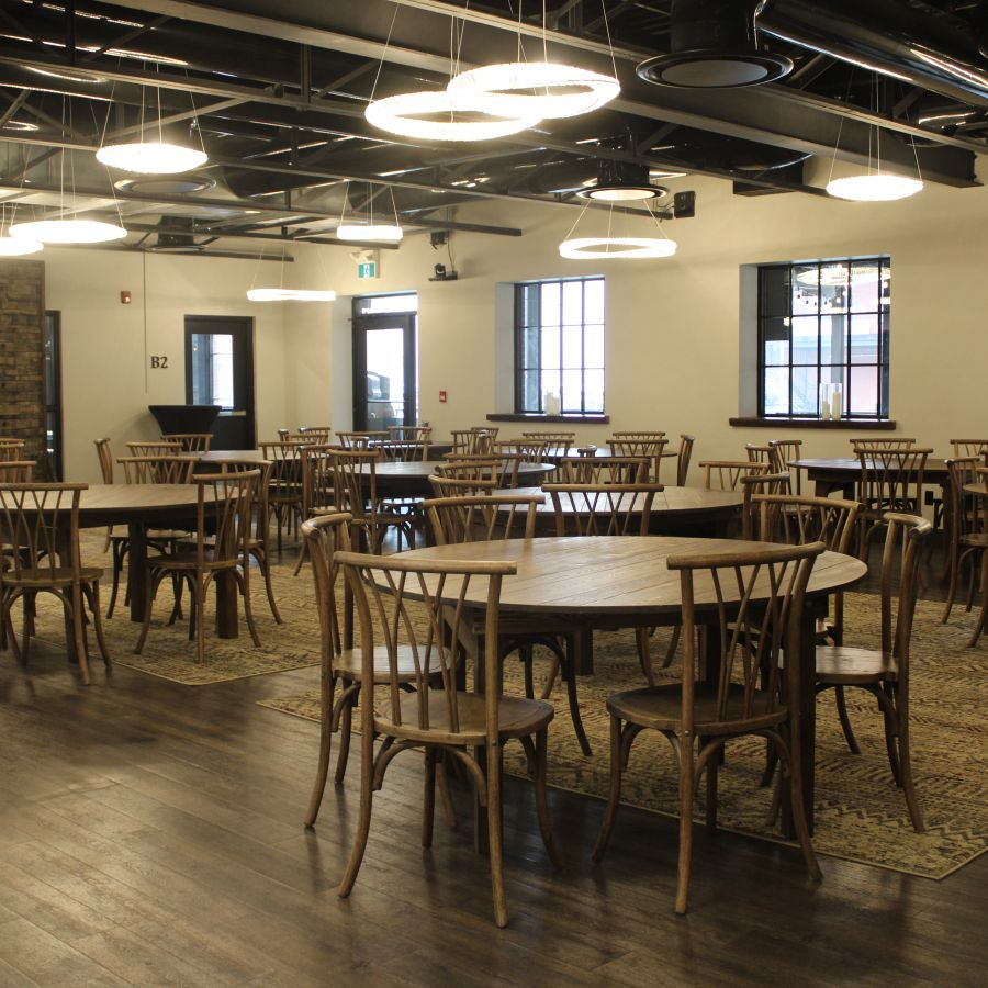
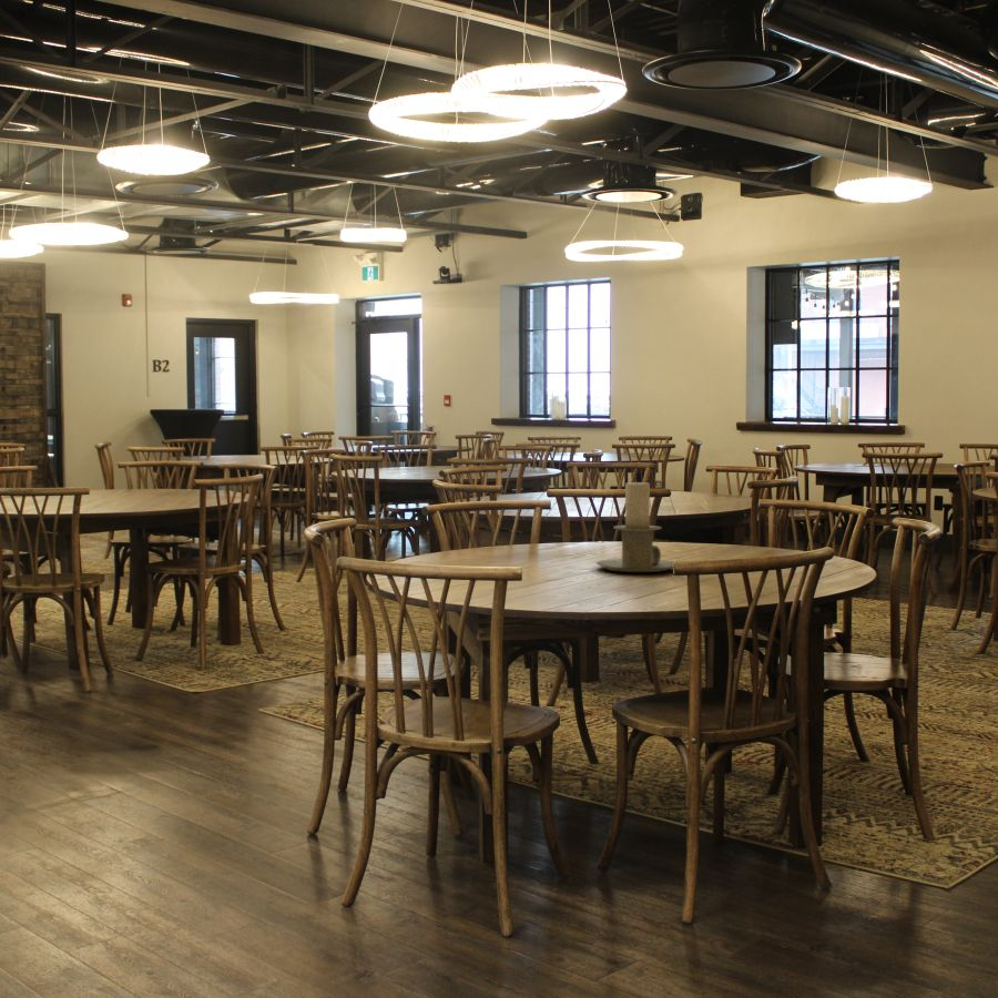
+ candle holder [595,481,675,573]
